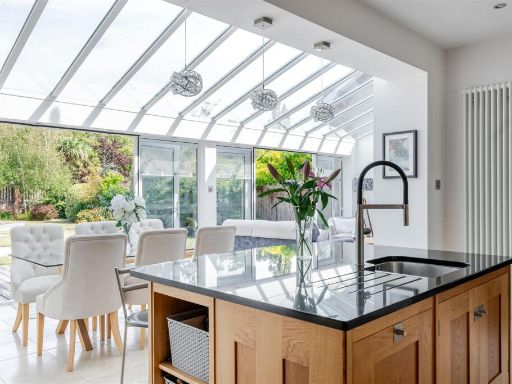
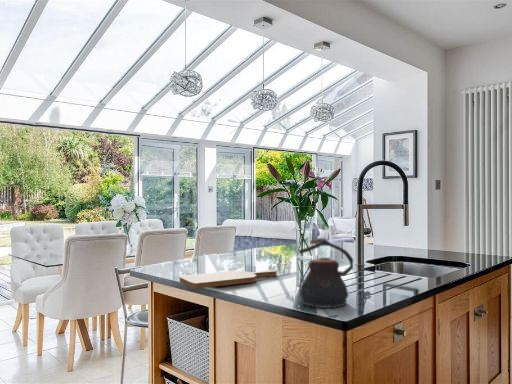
+ cutting board [179,269,277,290]
+ teapot [298,237,354,309]
